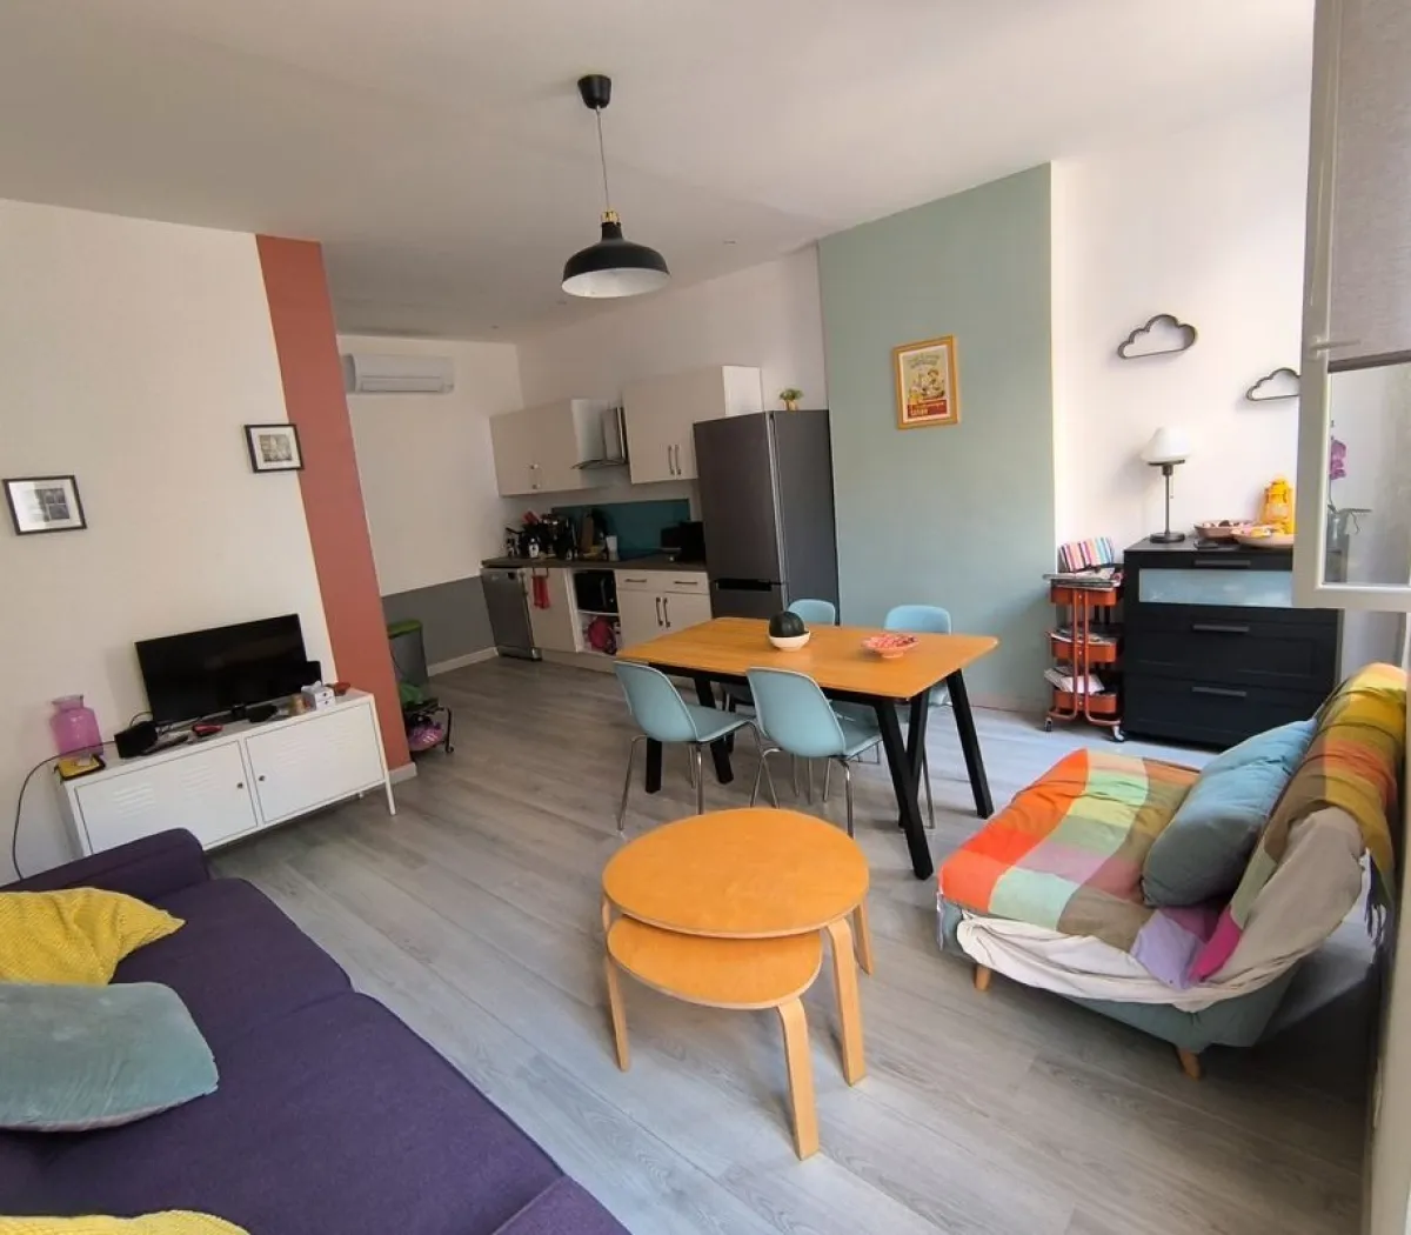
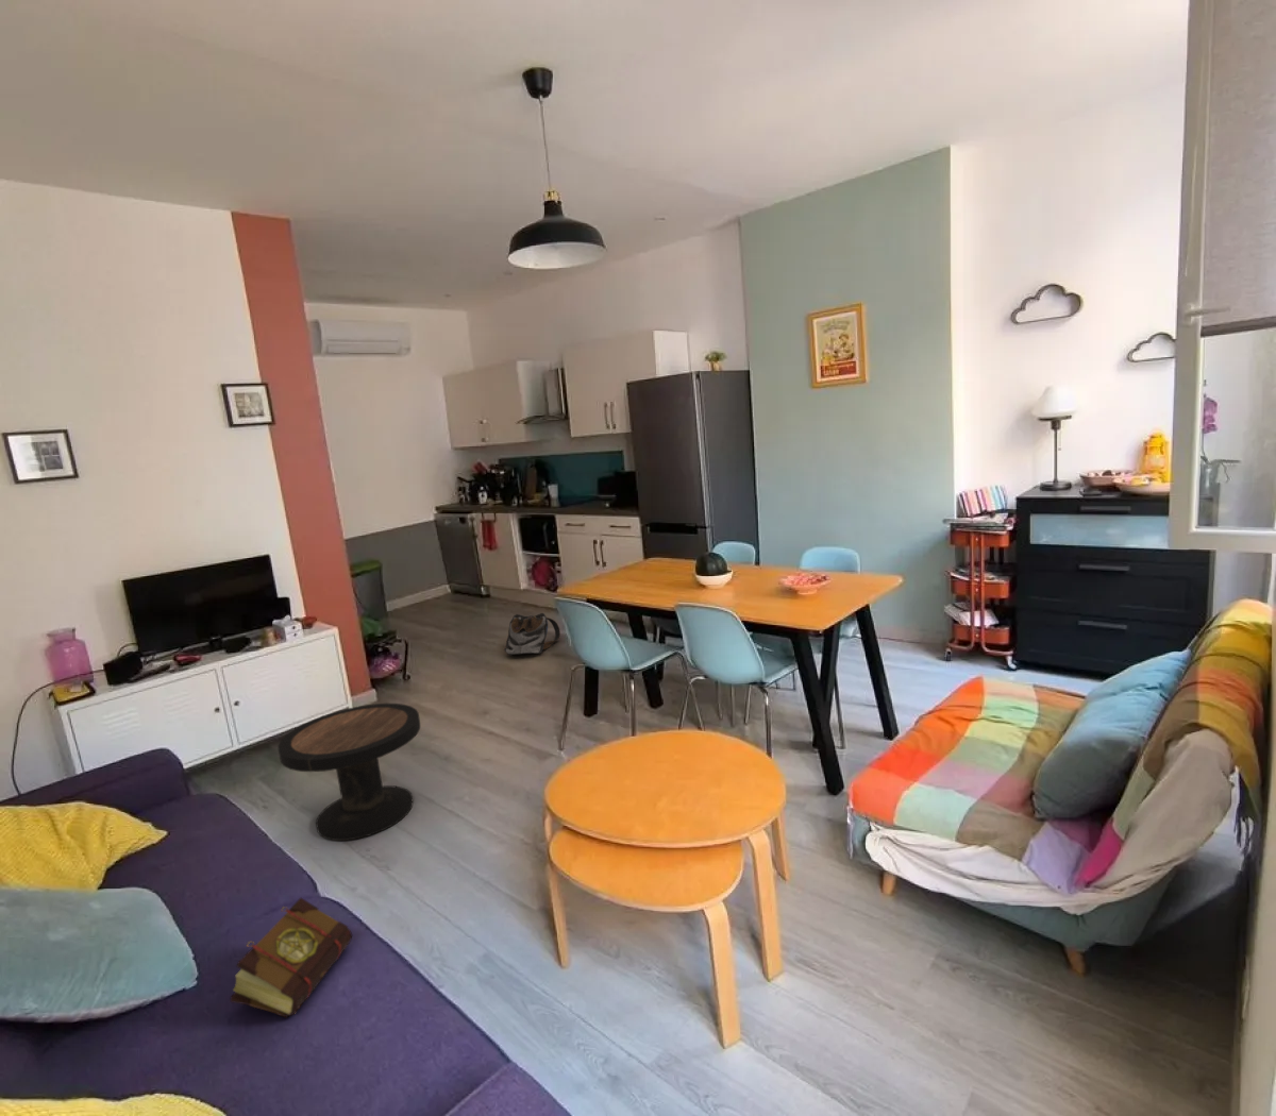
+ backpack [505,612,561,657]
+ book [230,897,353,1018]
+ side table [277,703,421,842]
